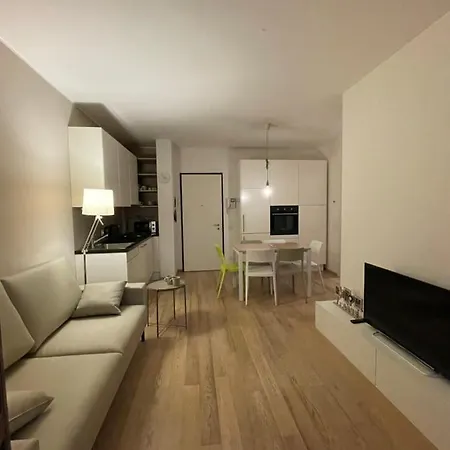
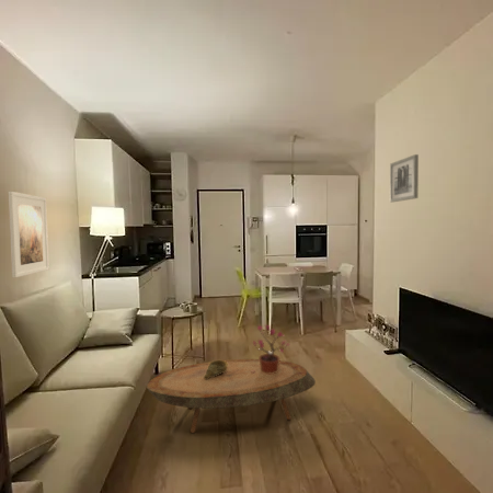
+ coffee table [146,358,317,434]
+ decorative bowl [204,359,228,379]
+ potted plant [252,323,290,374]
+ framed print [7,191,50,278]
+ wall art [389,153,420,203]
